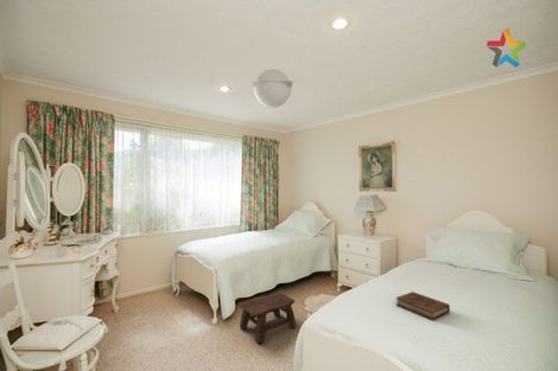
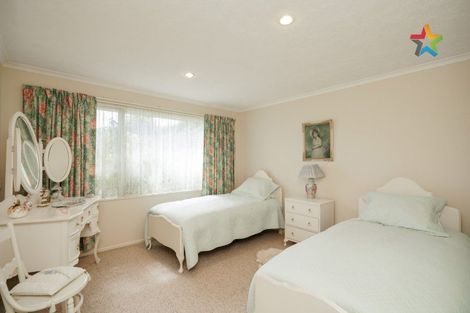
- ceiling light [252,68,293,109]
- book [395,290,451,322]
- stool [237,290,298,345]
